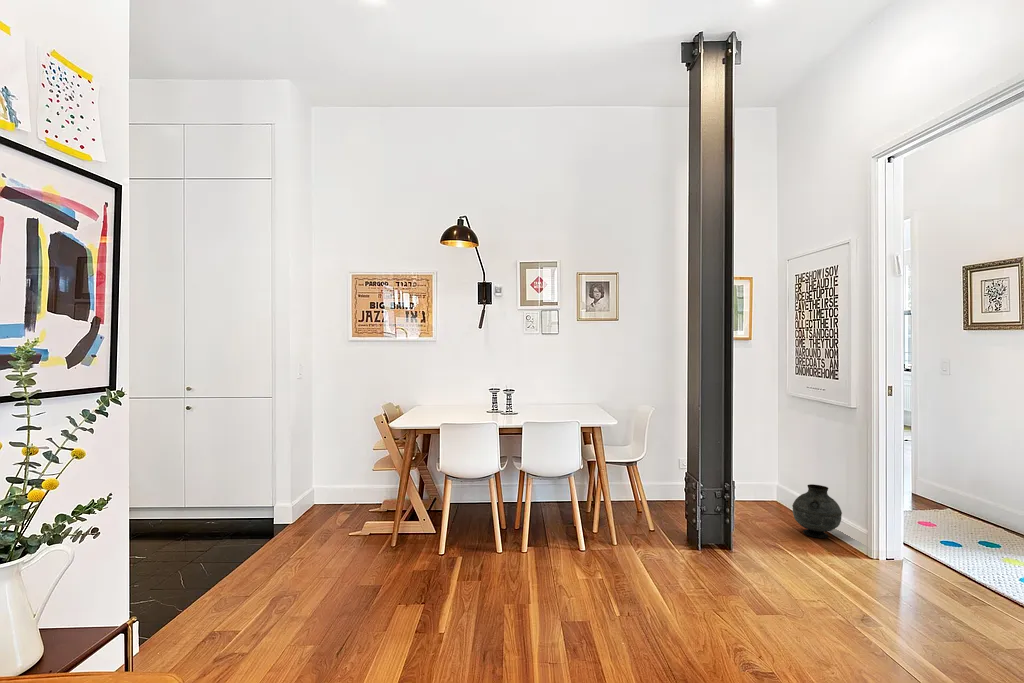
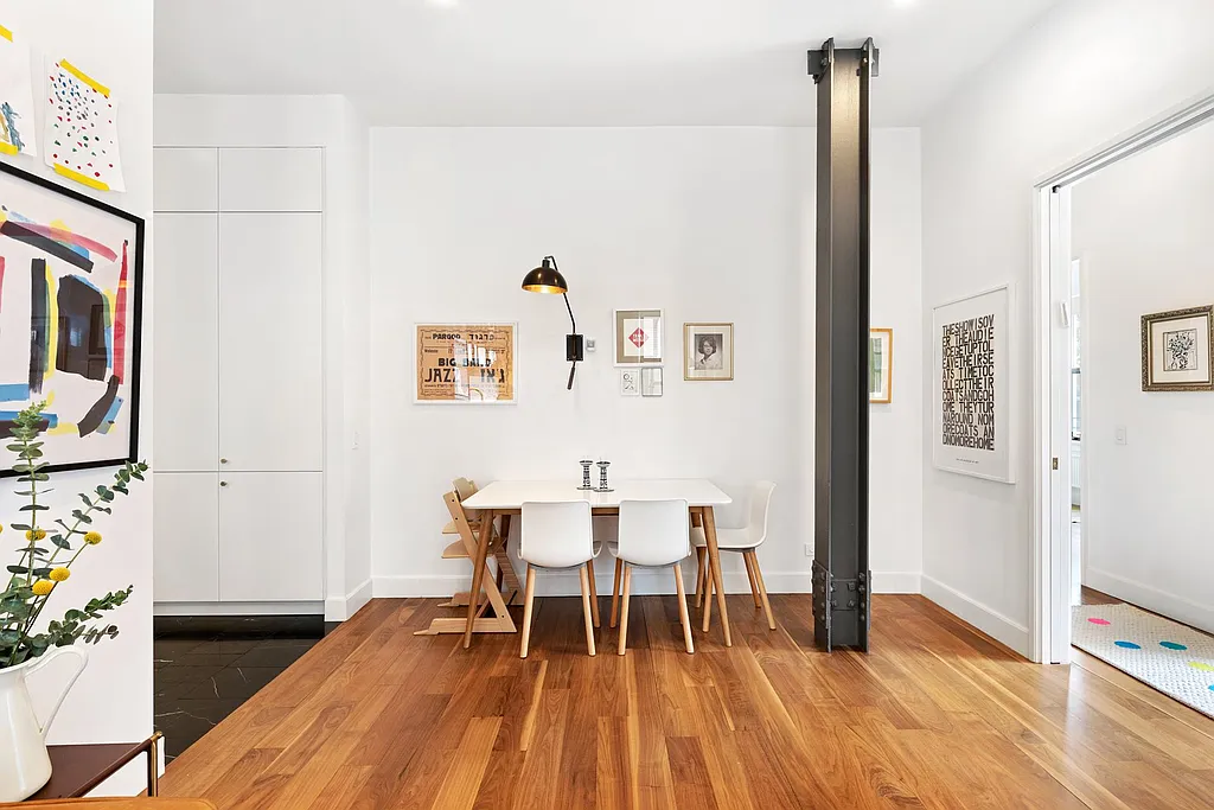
- vase [791,483,843,539]
